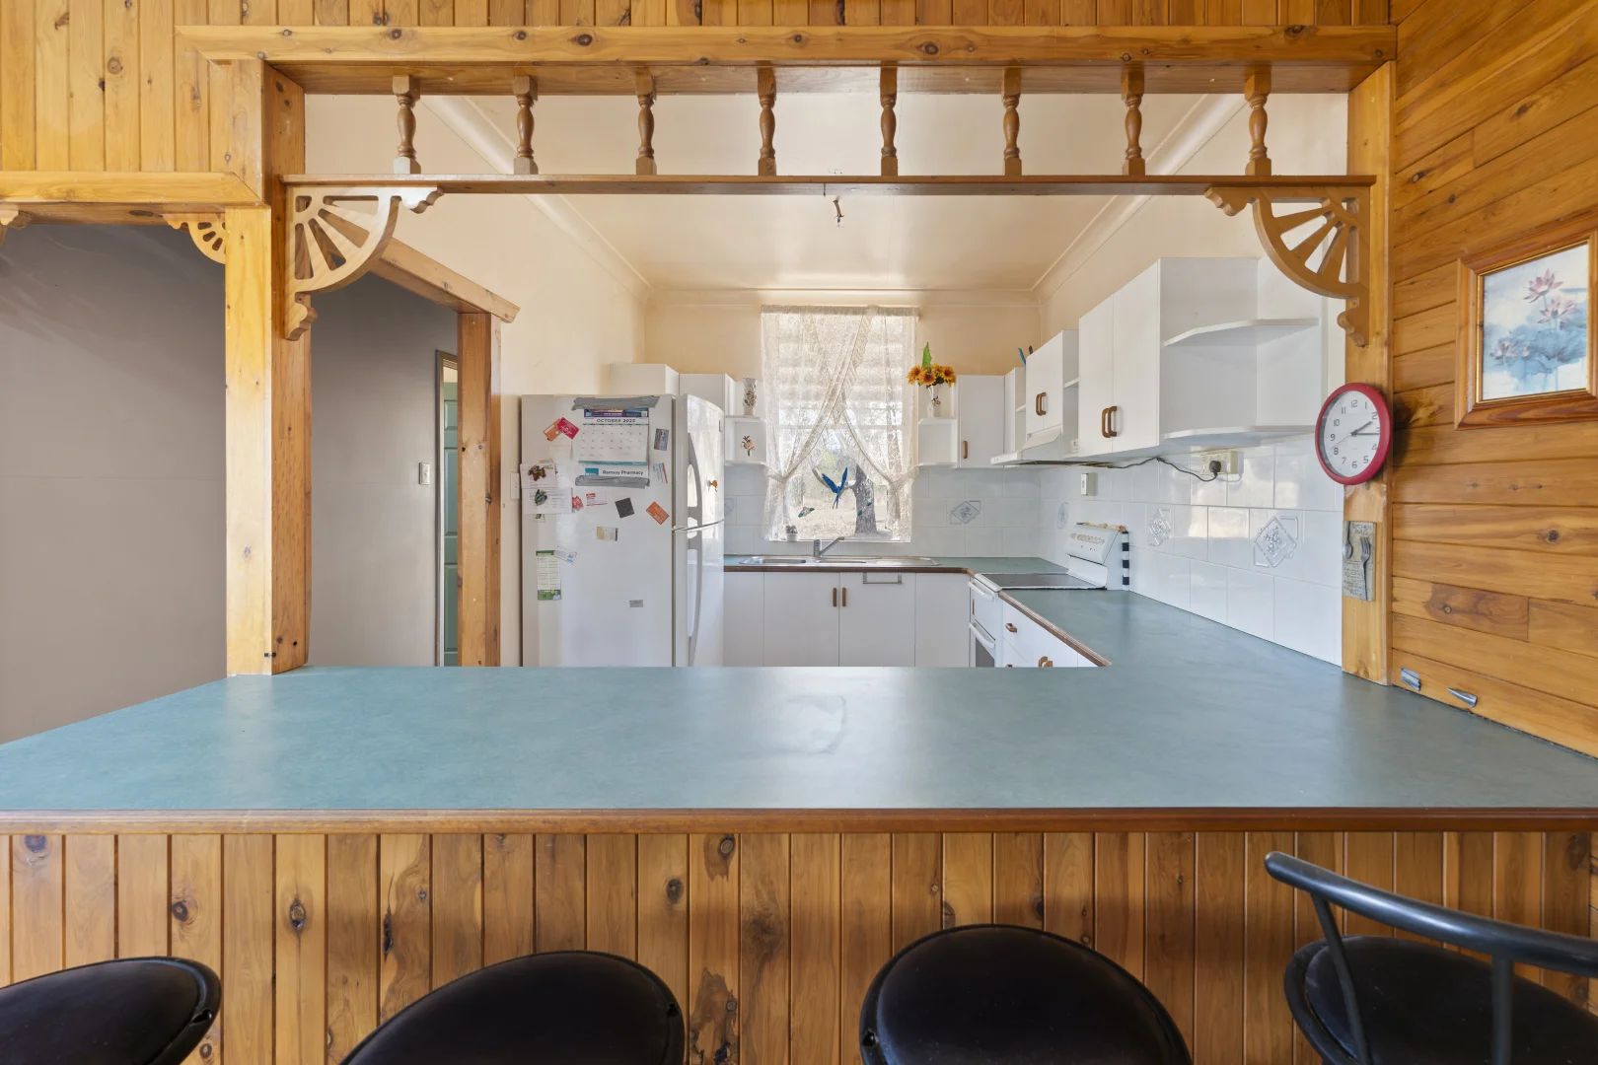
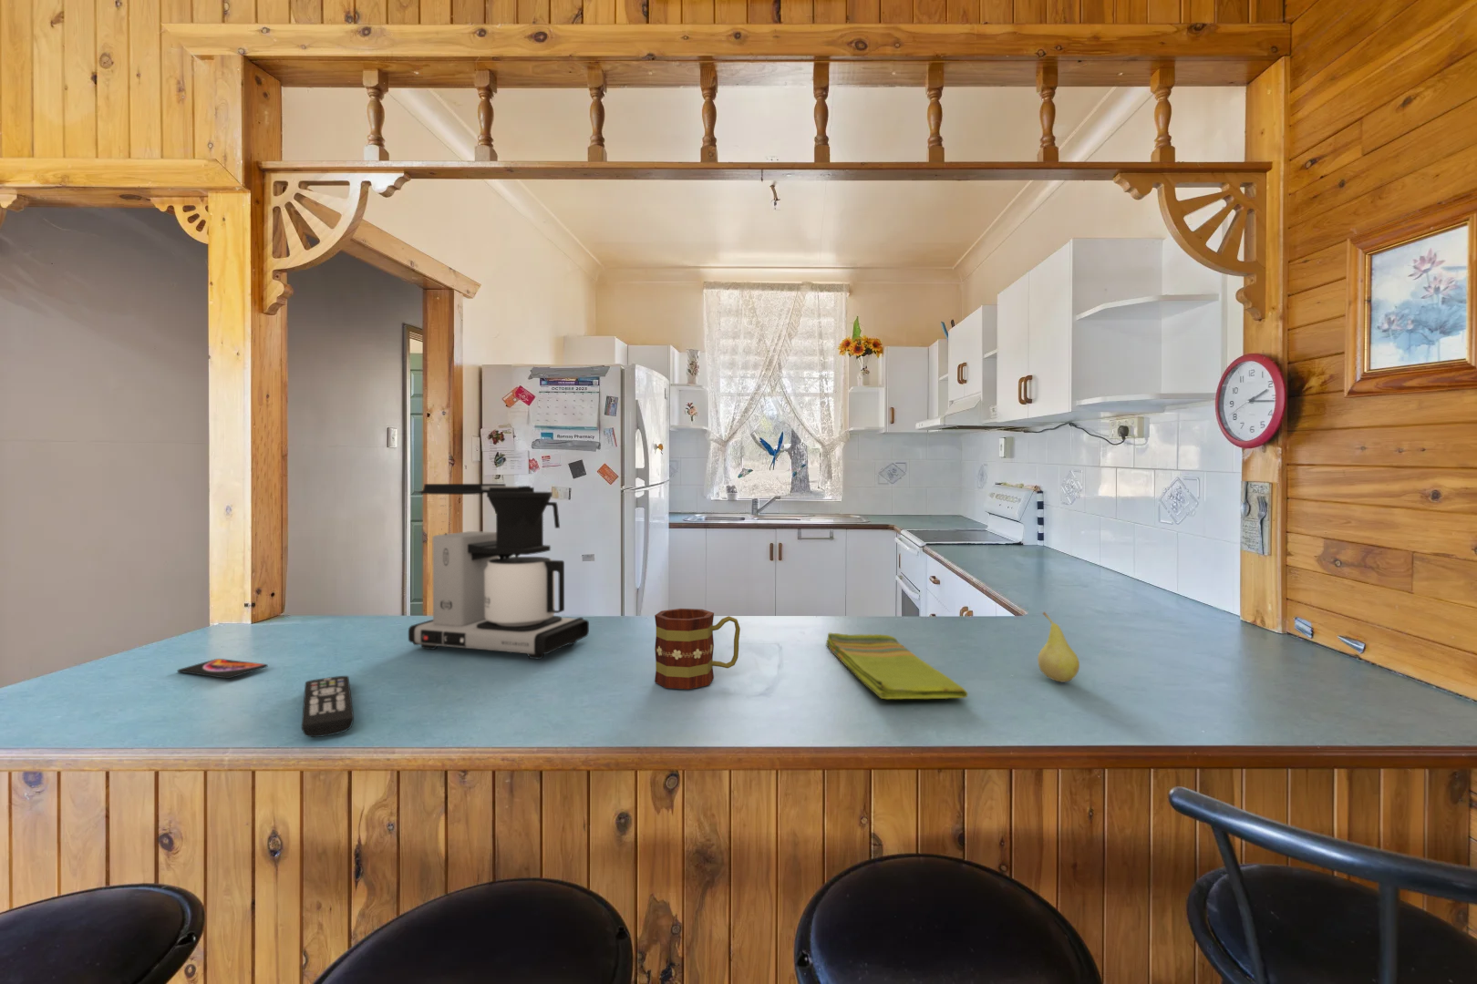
+ coffee maker [408,483,590,660]
+ mug [654,607,741,690]
+ dish towel [825,633,968,700]
+ fruit [1036,611,1080,683]
+ smartphone [176,658,269,680]
+ remote control [301,675,355,738]
